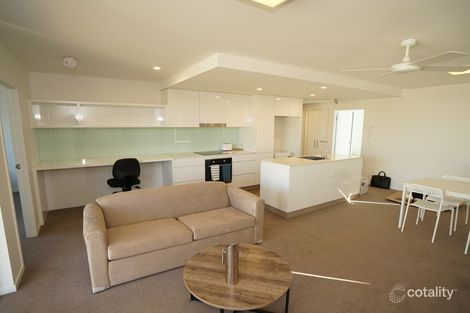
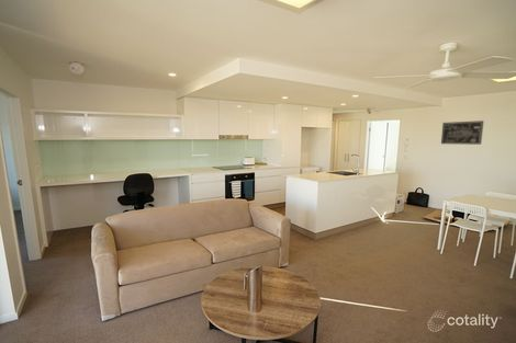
+ wall art [440,119,485,146]
